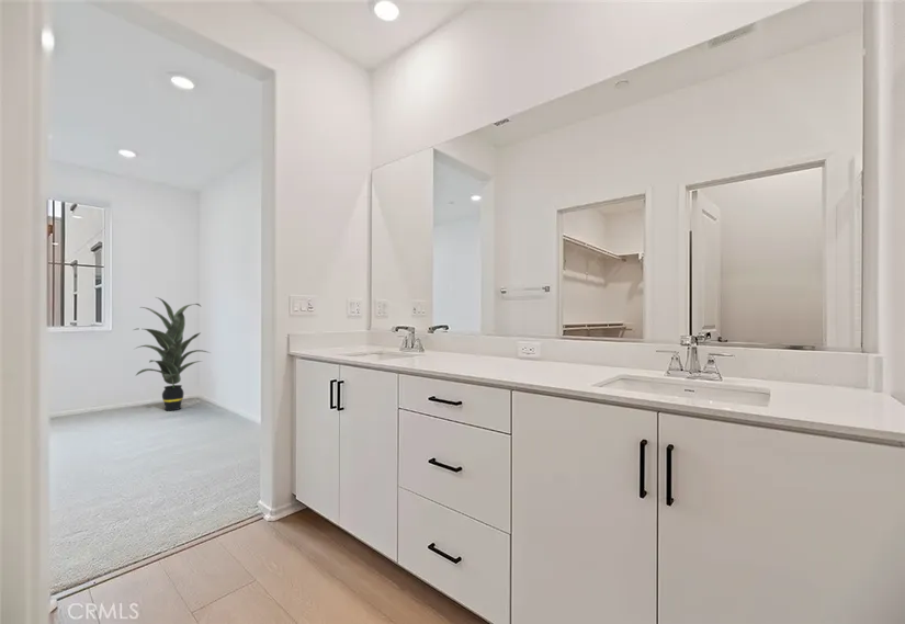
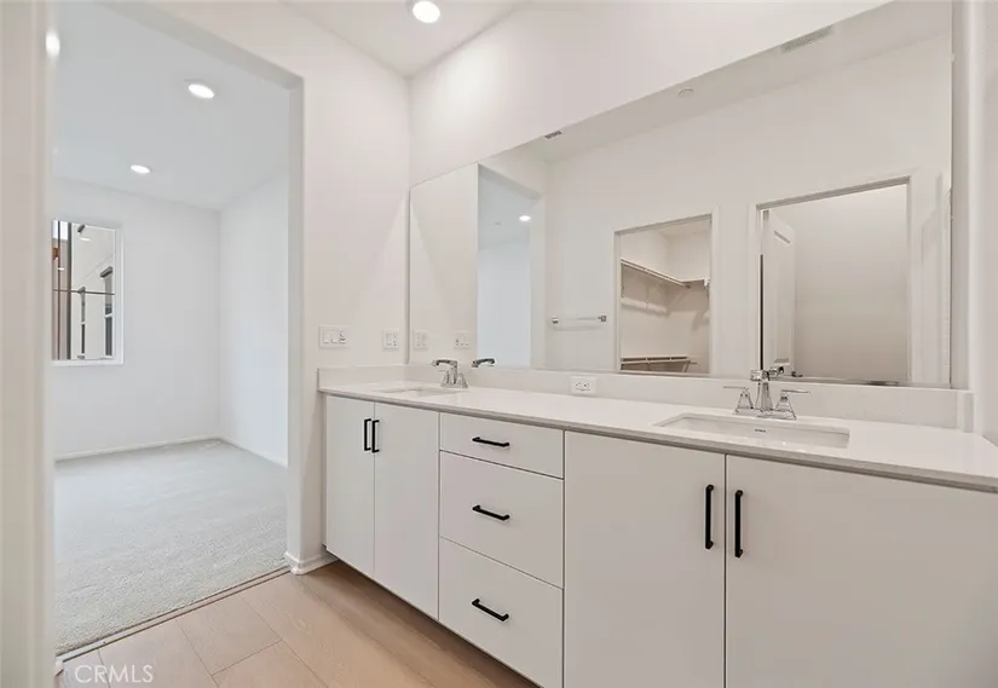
- indoor plant [132,296,211,412]
